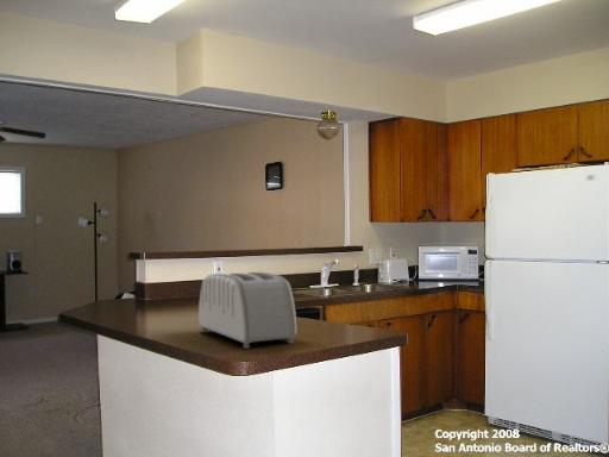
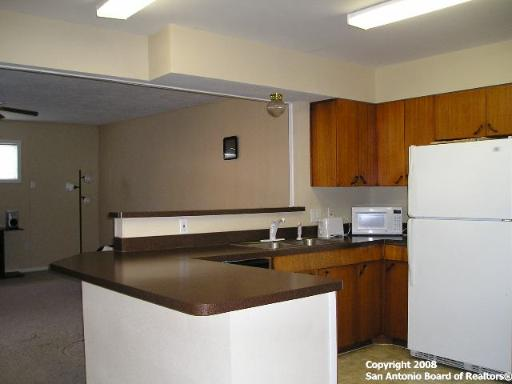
- toaster [197,271,297,349]
